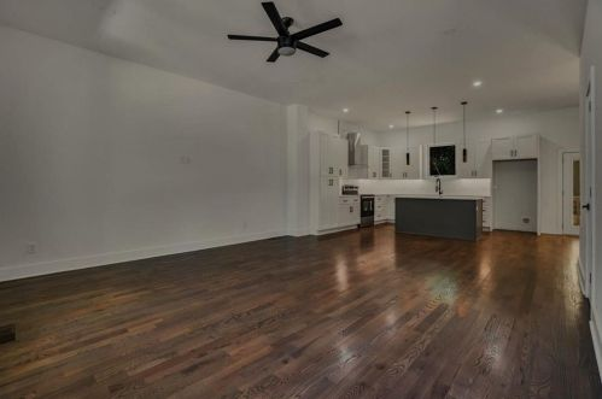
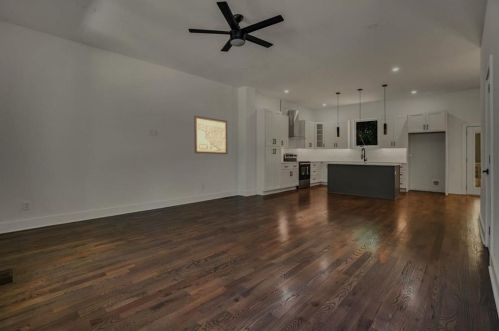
+ wall art [193,115,229,155]
